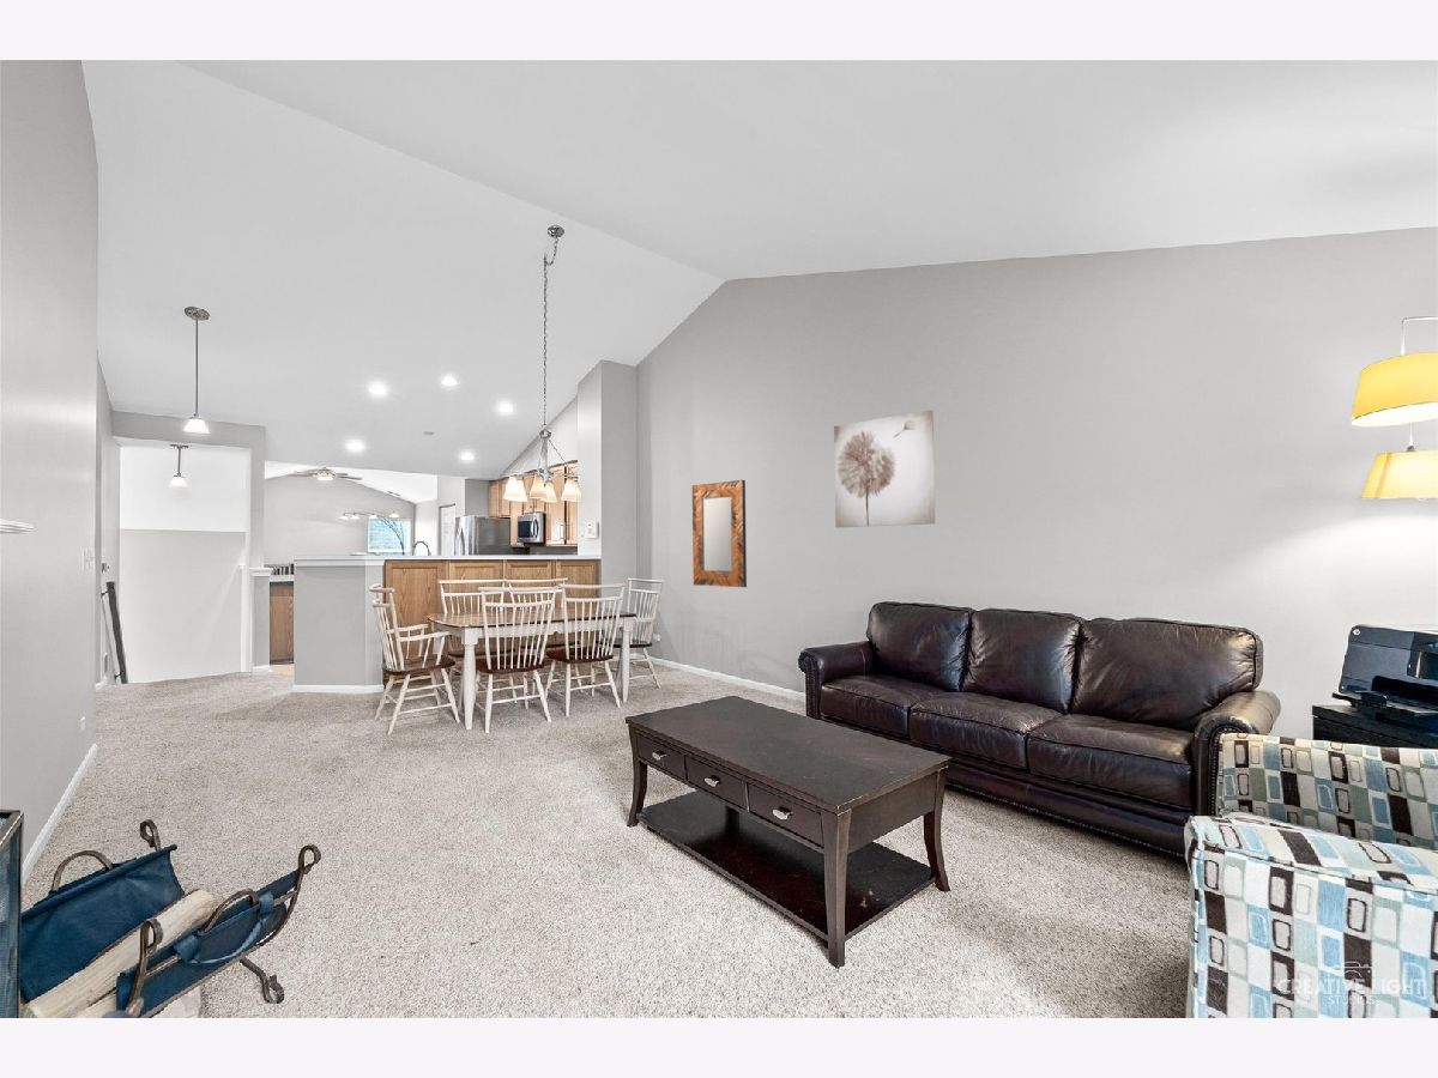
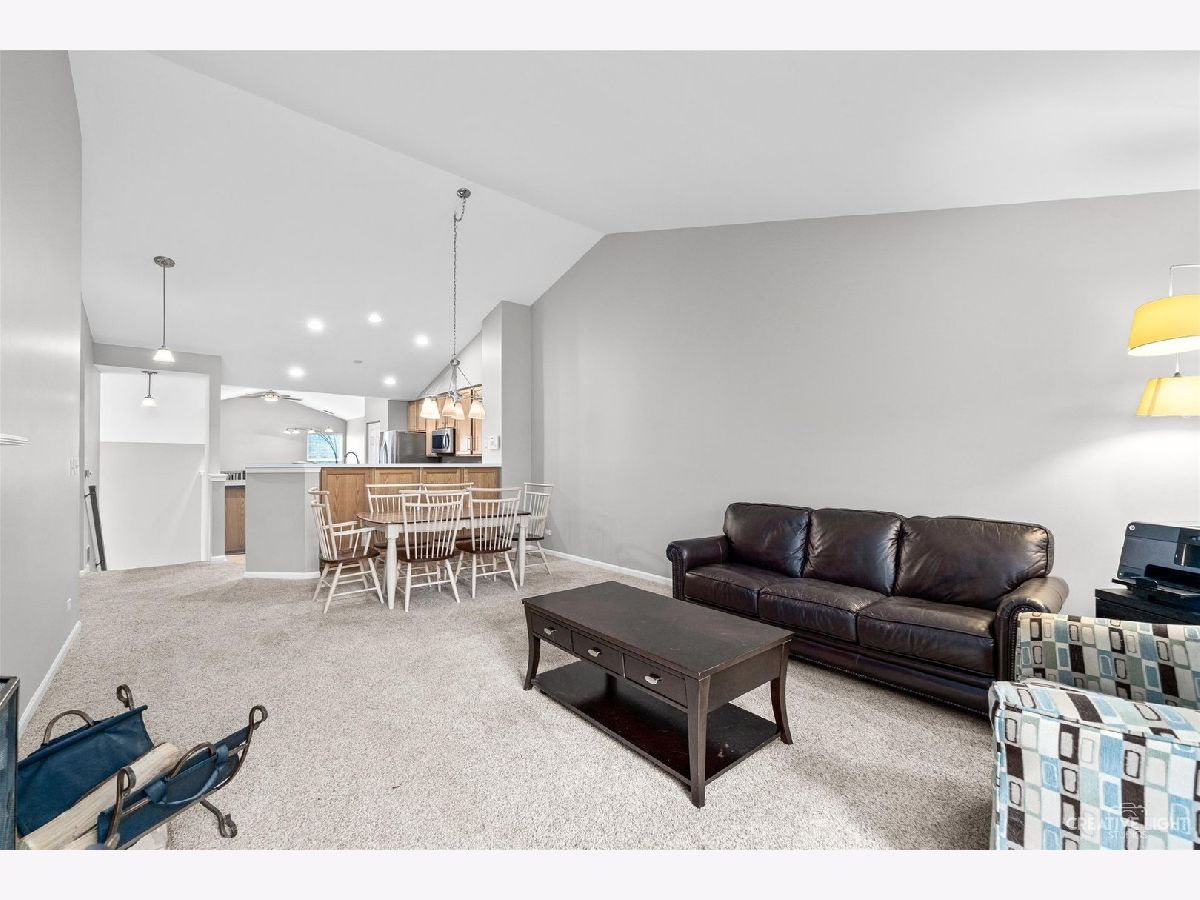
- home mirror [691,479,748,588]
- wall art [833,408,936,528]
